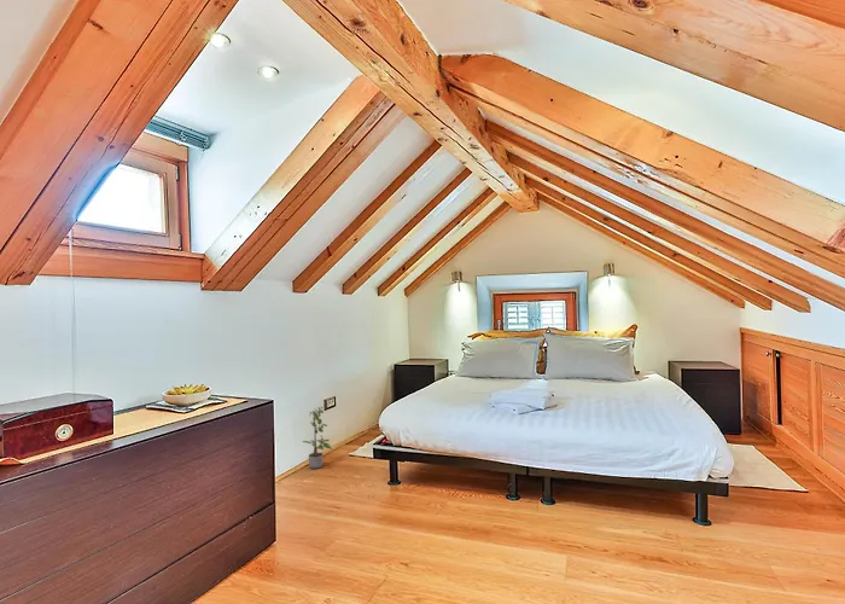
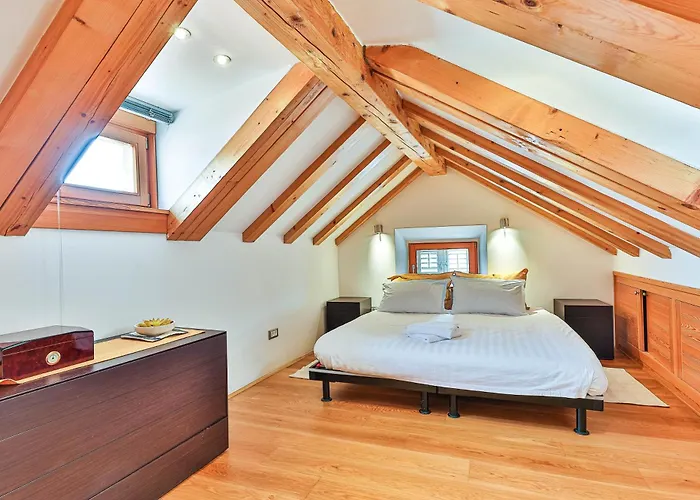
- potted plant [302,406,333,470]
